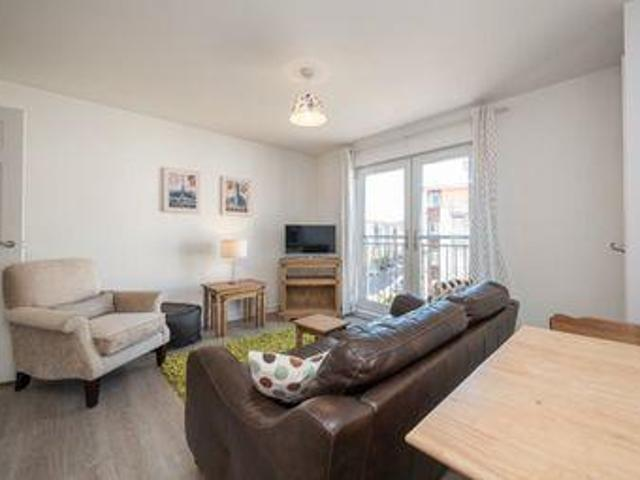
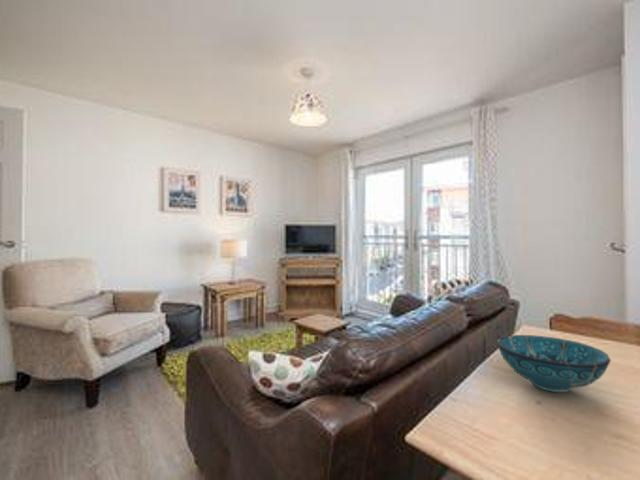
+ decorative bowl [496,334,612,393]
